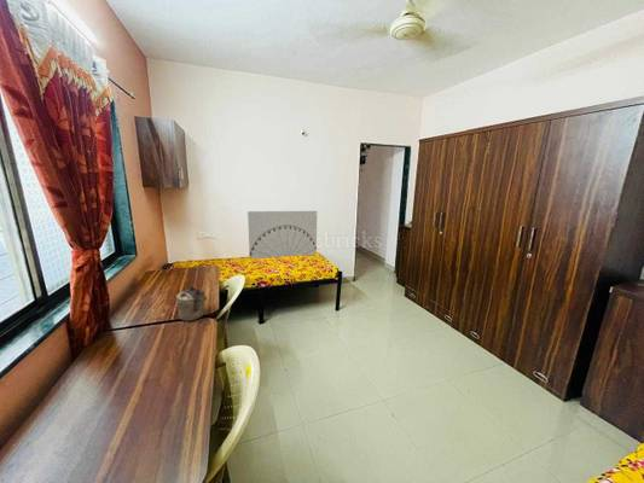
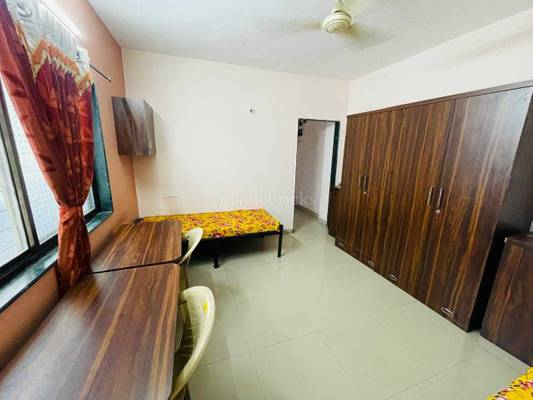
- wall art [246,210,318,260]
- teapot [175,285,208,322]
